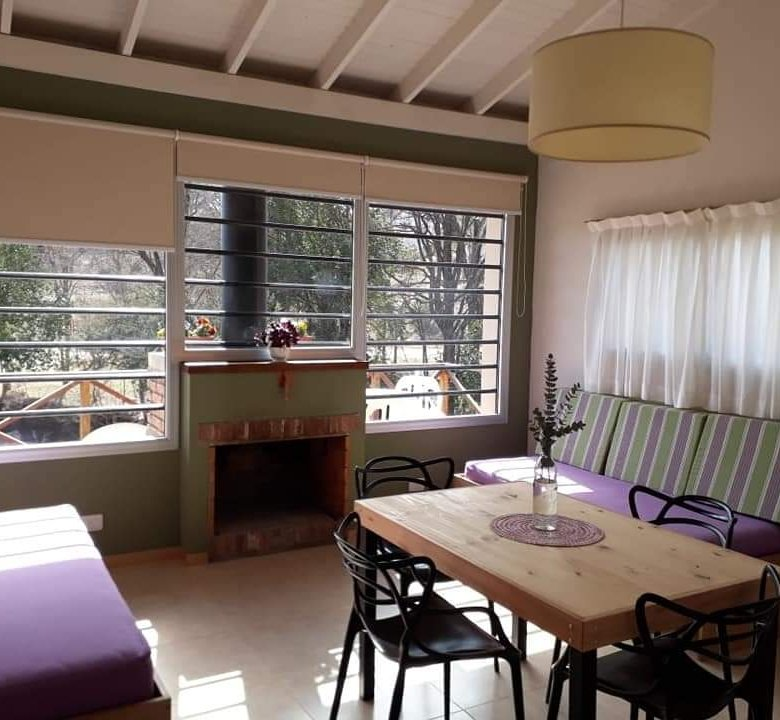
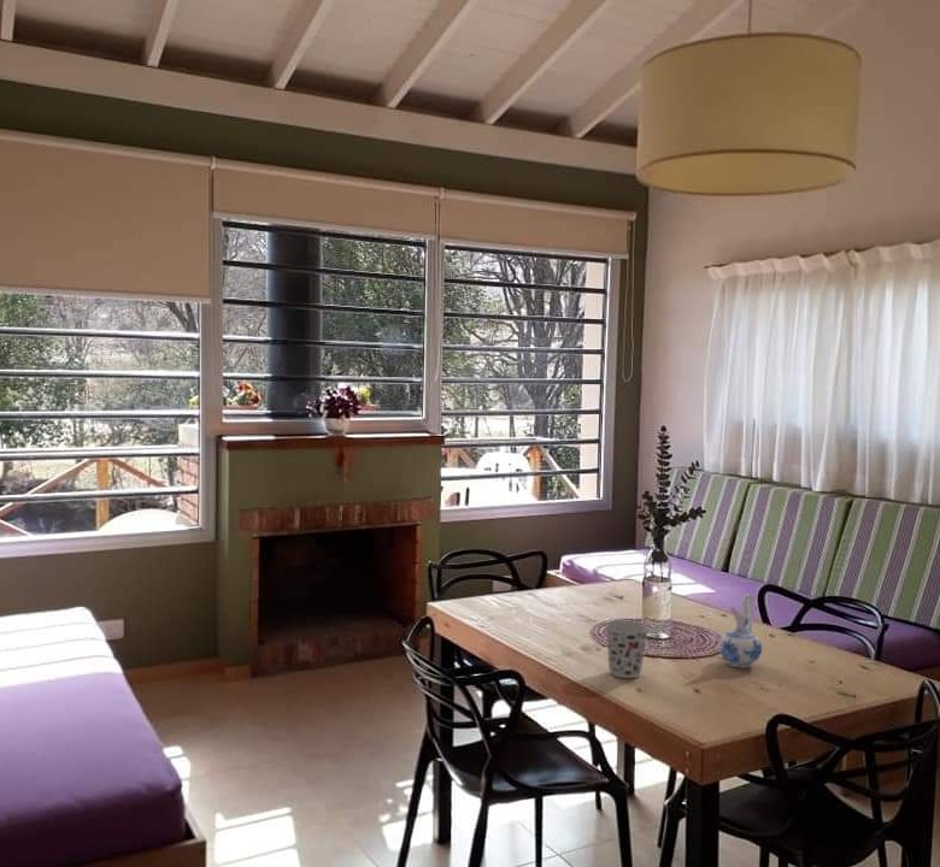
+ ceramic pitcher [717,592,763,670]
+ cup [604,619,650,679]
